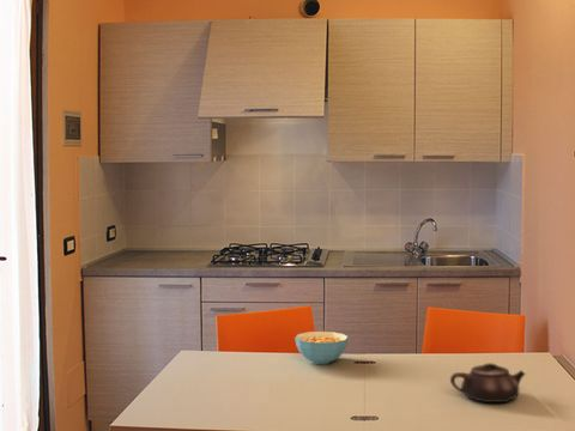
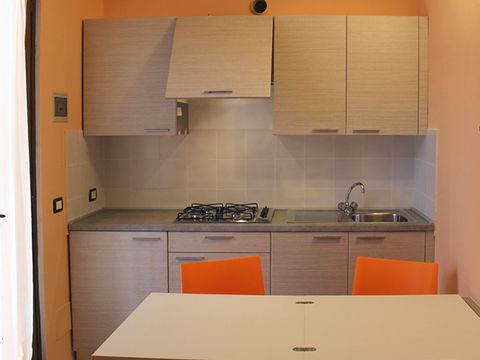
- cereal bowl [293,330,350,365]
- teapot [449,362,527,403]
